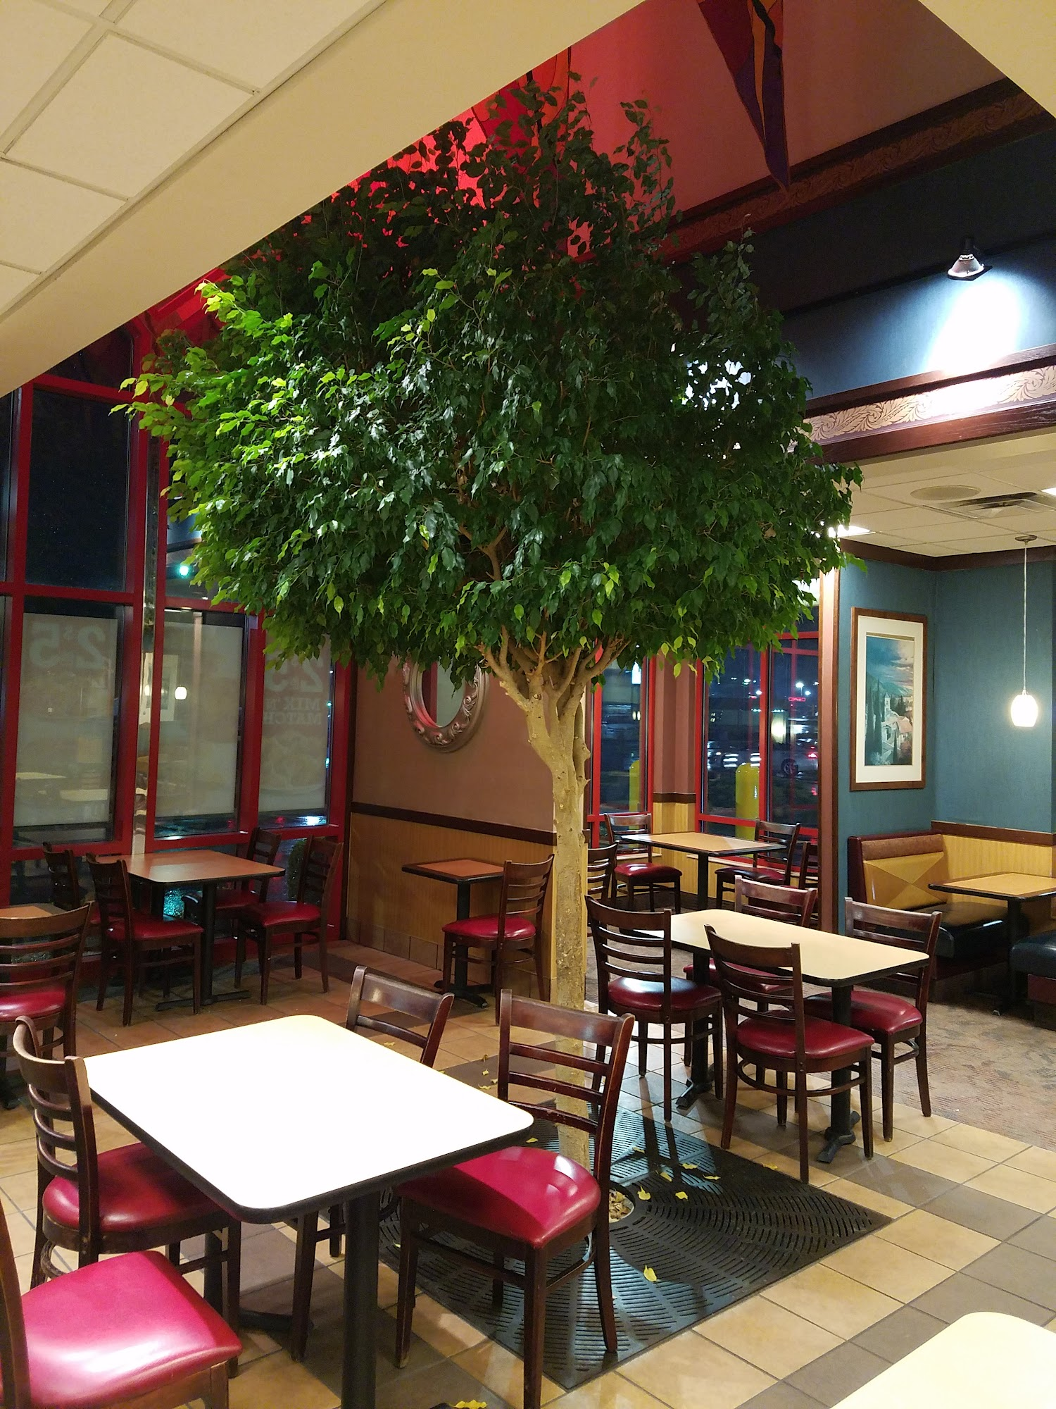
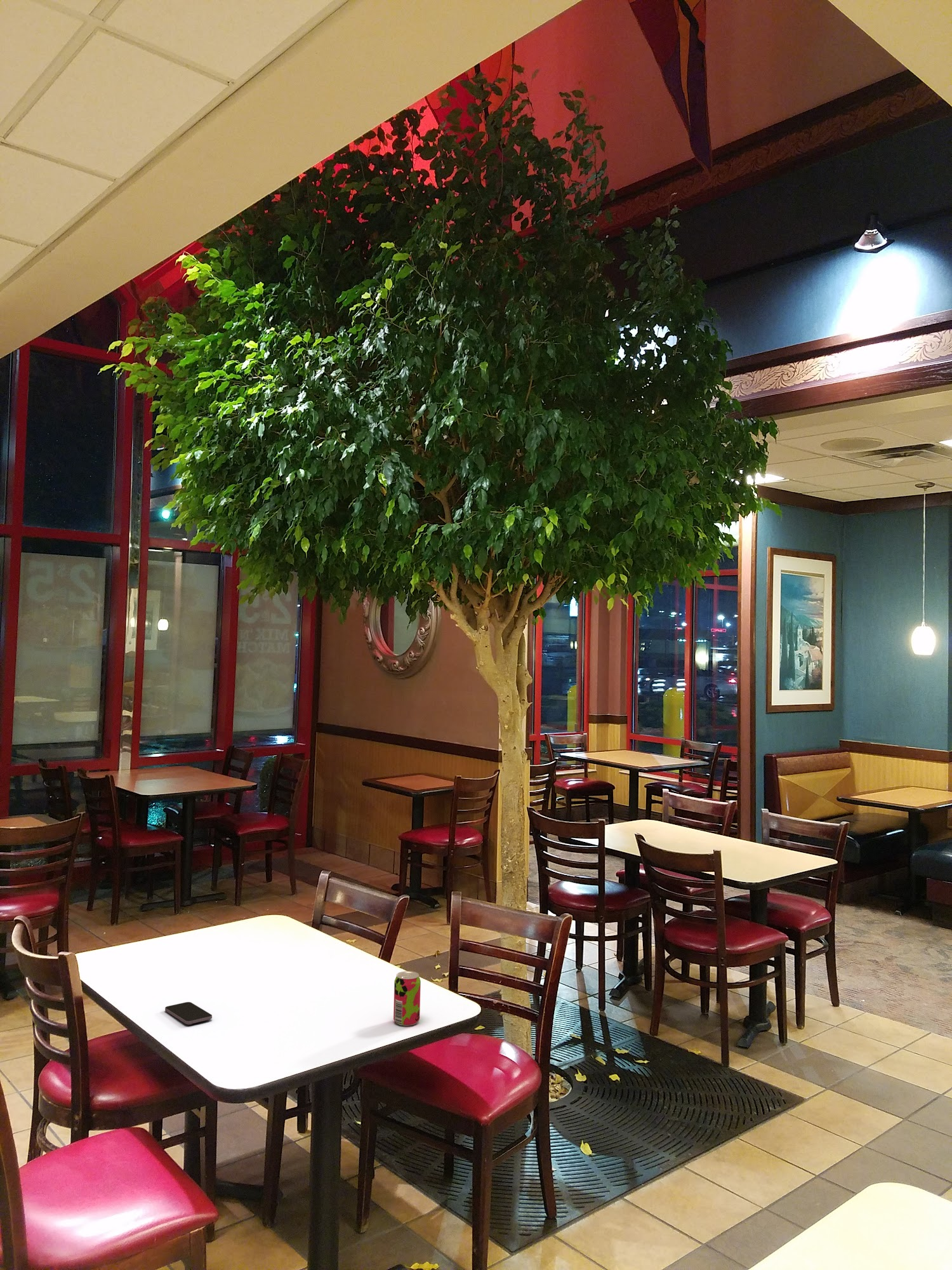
+ beverage can [393,971,421,1026]
+ smartphone [164,1001,213,1026]
